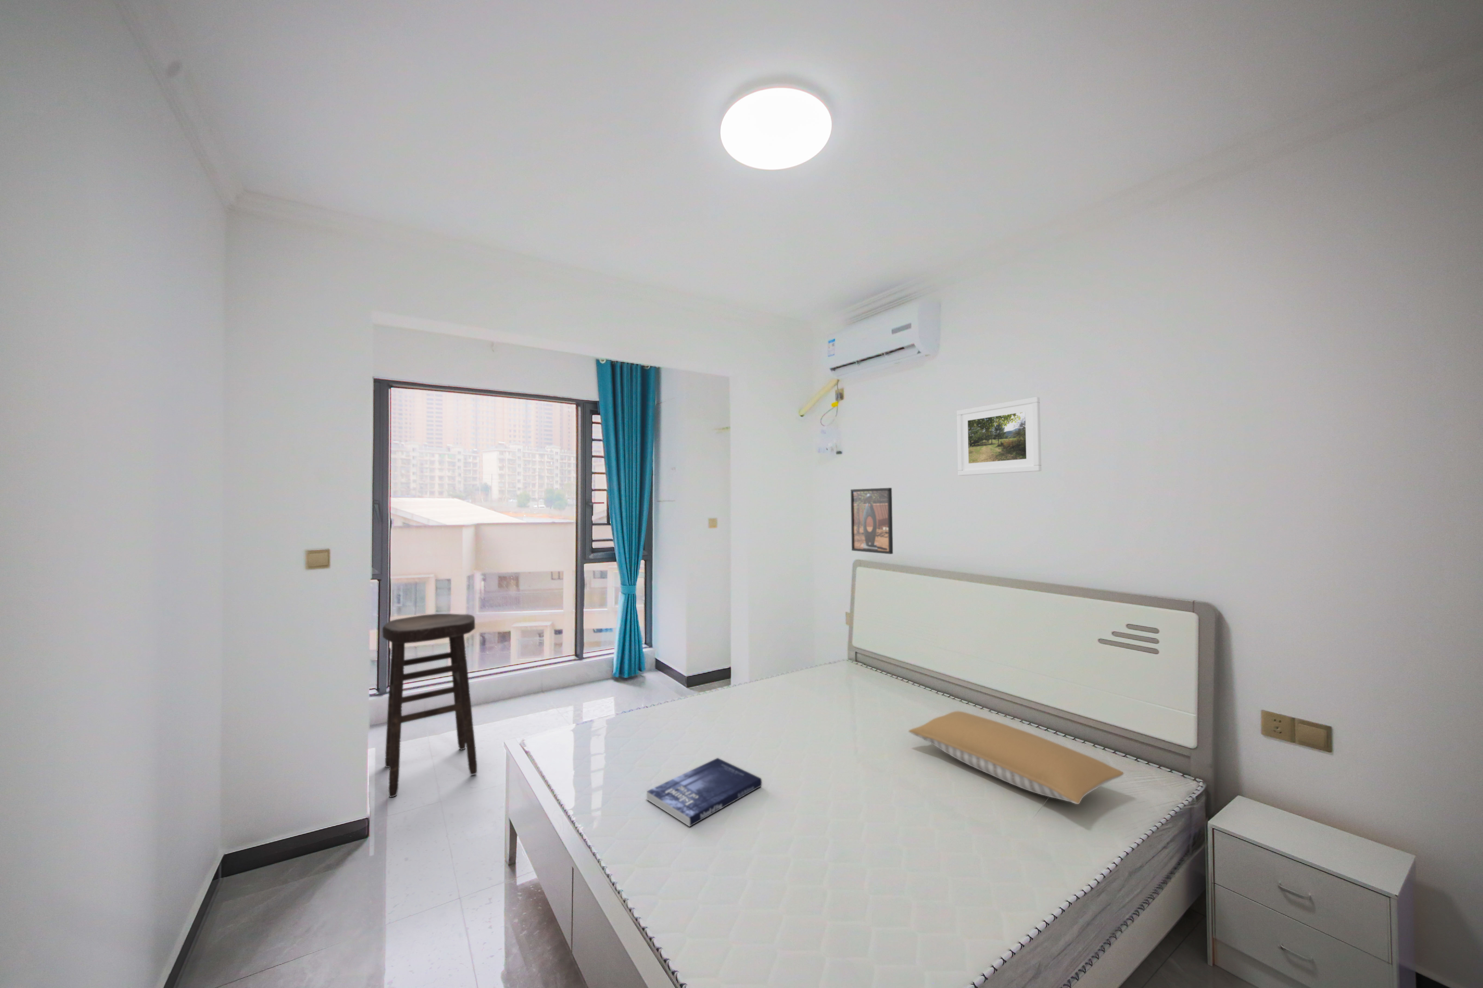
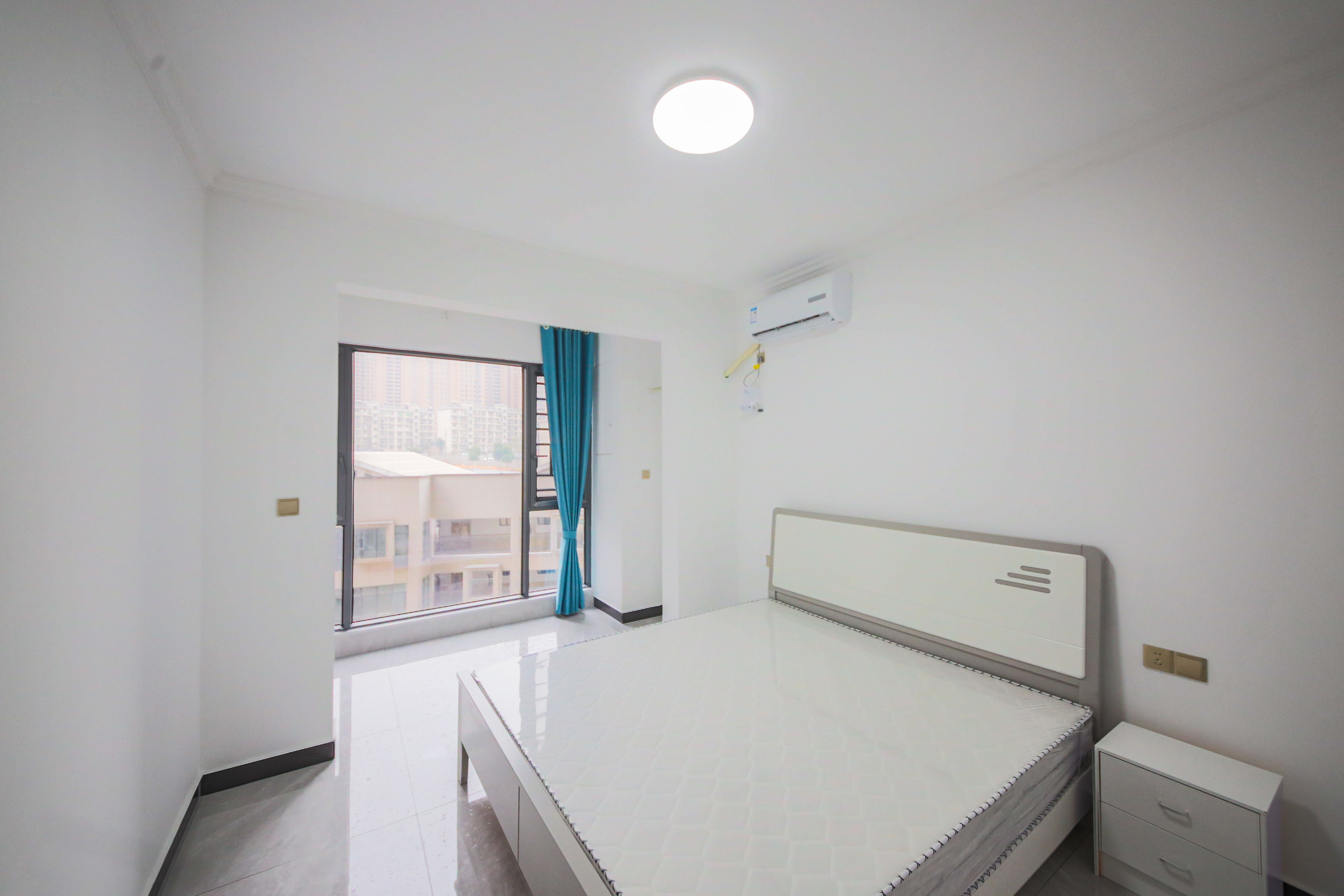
- book [647,758,762,827]
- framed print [957,397,1042,476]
- pillow [908,711,1124,805]
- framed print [850,487,893,555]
- stool [382,613,478,797]
